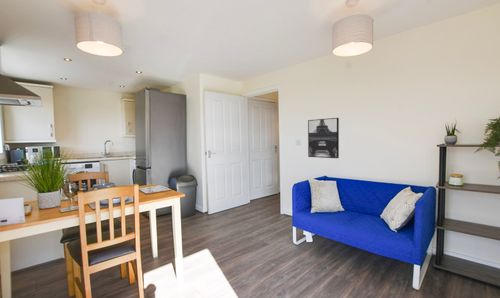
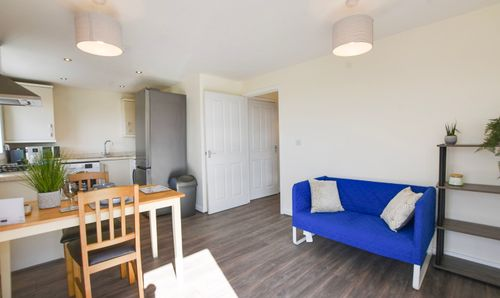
- wall art [307,117,340,159]
